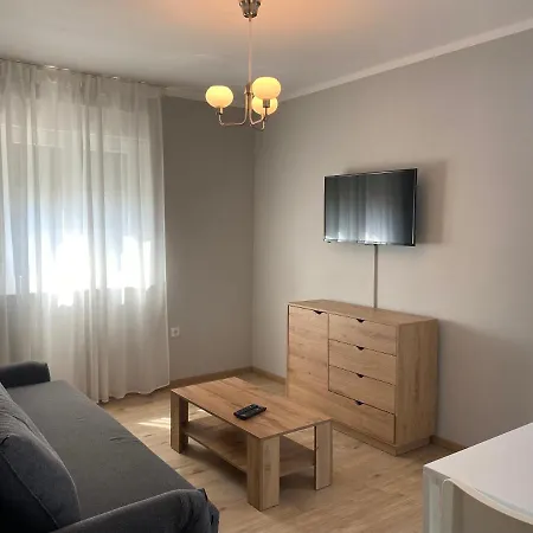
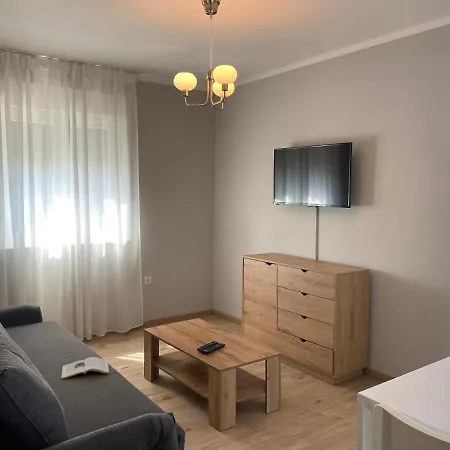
+ magazine [60,356,110,380]
